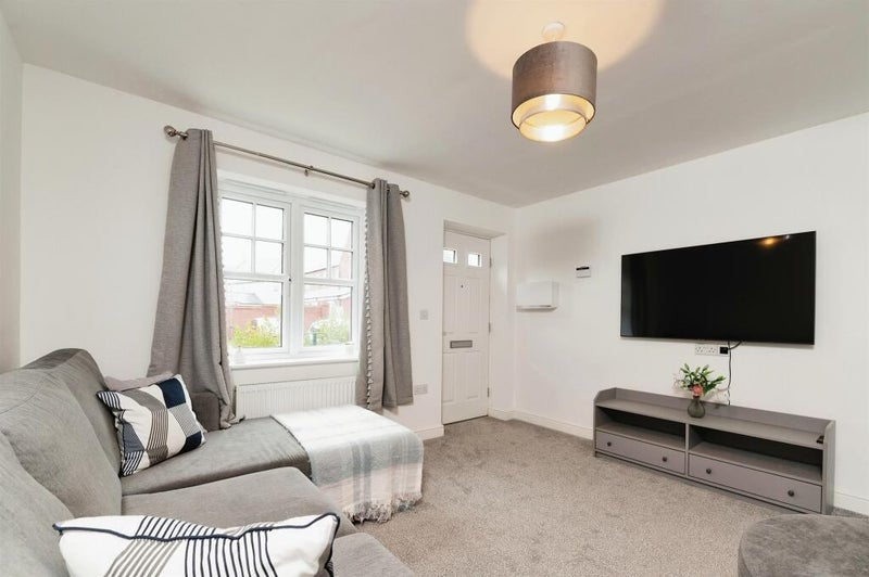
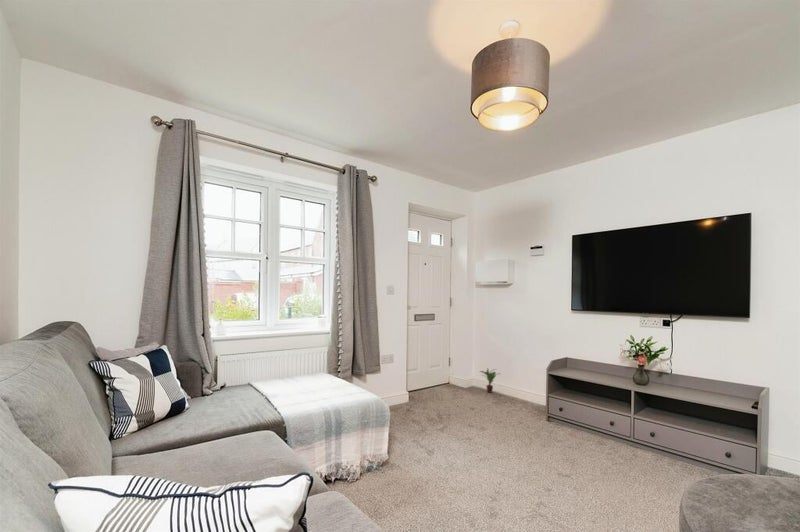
+ potted plant [478,368,501,394]
